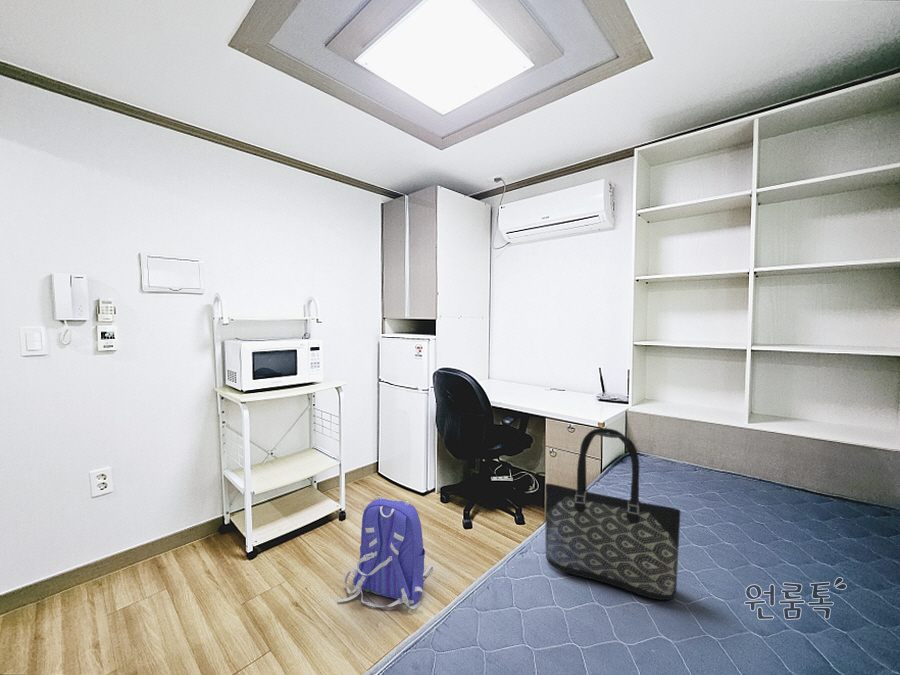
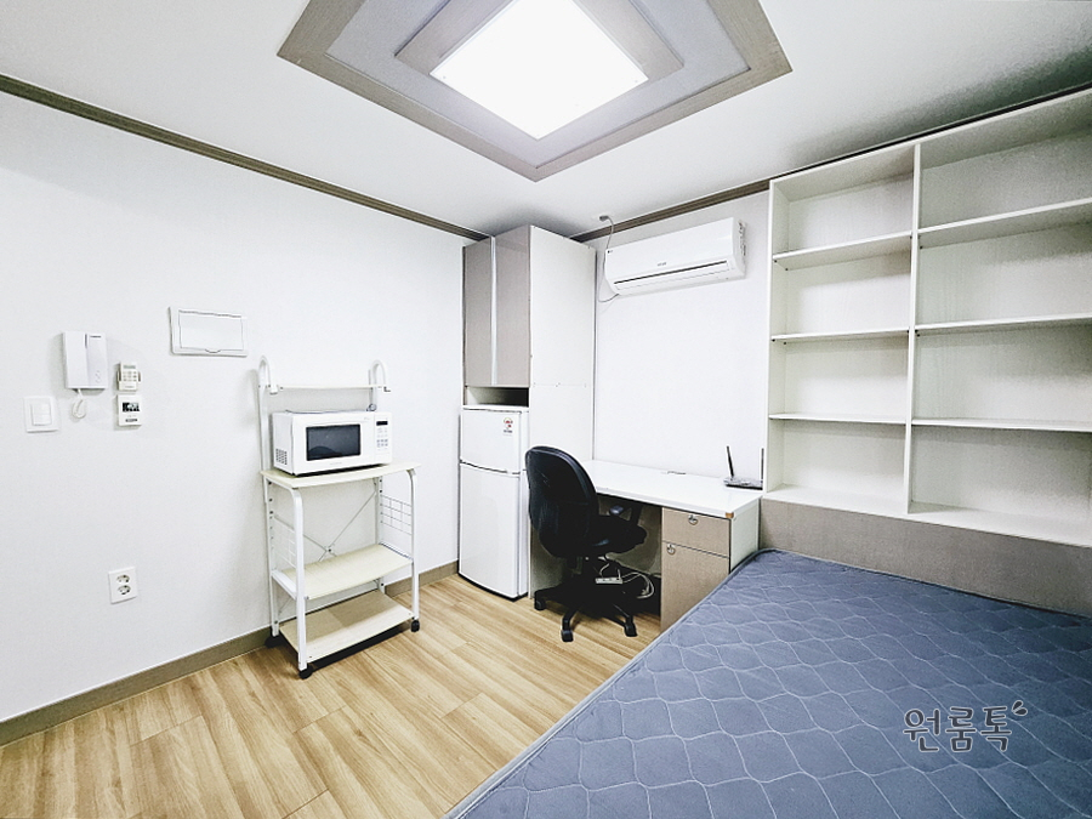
- backpack [337,495,434,610]
- tote bag [544,427,681,601]
